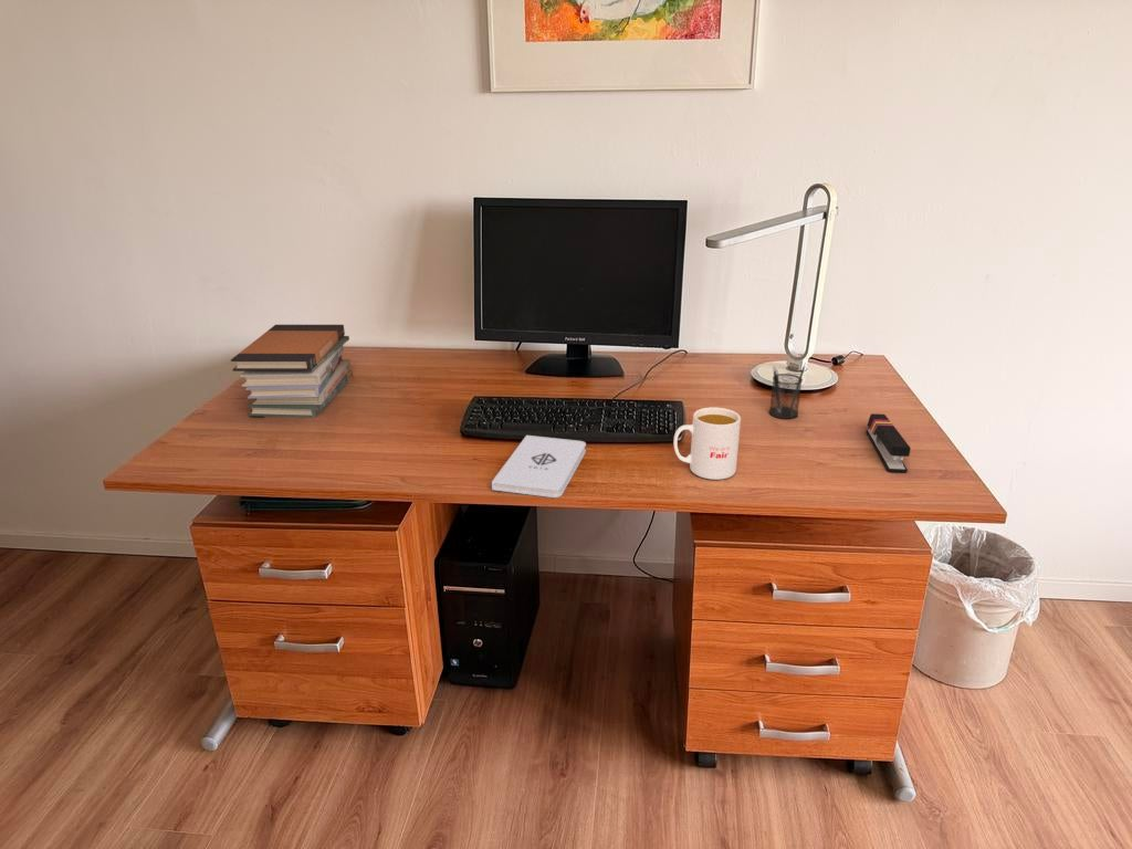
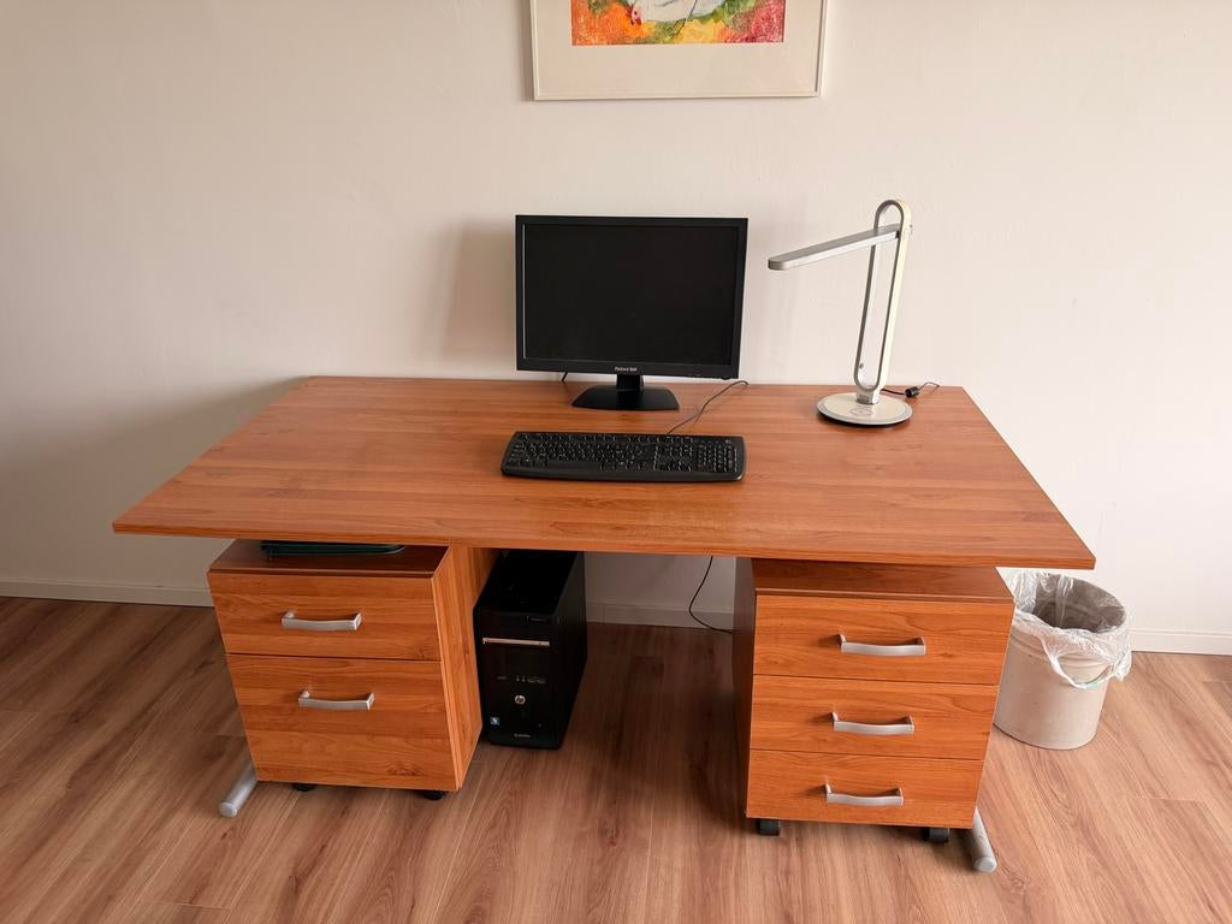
- stapler [864,412,912,474]
- notepad [491,434,587,499]
- pencil holder [768,364,806,420]
- mug [672,407,742,481]
- book stack [230,324,354,419]
